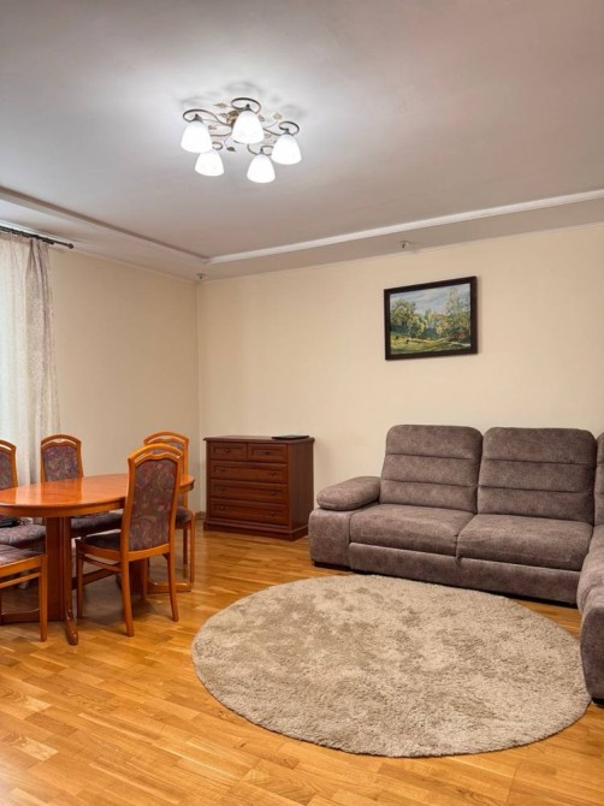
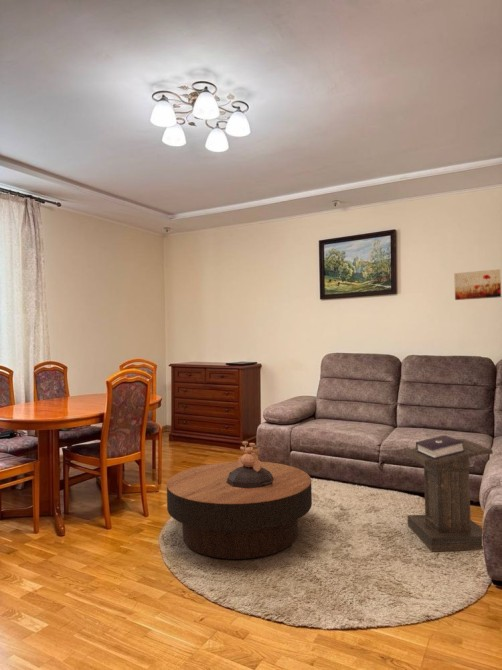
+ wall art [453,268,502,301]
+ decorative bowl [226,440,274,488]
+ lectern [402,434,494,553]
+ coffee table [166,460,313,560]
